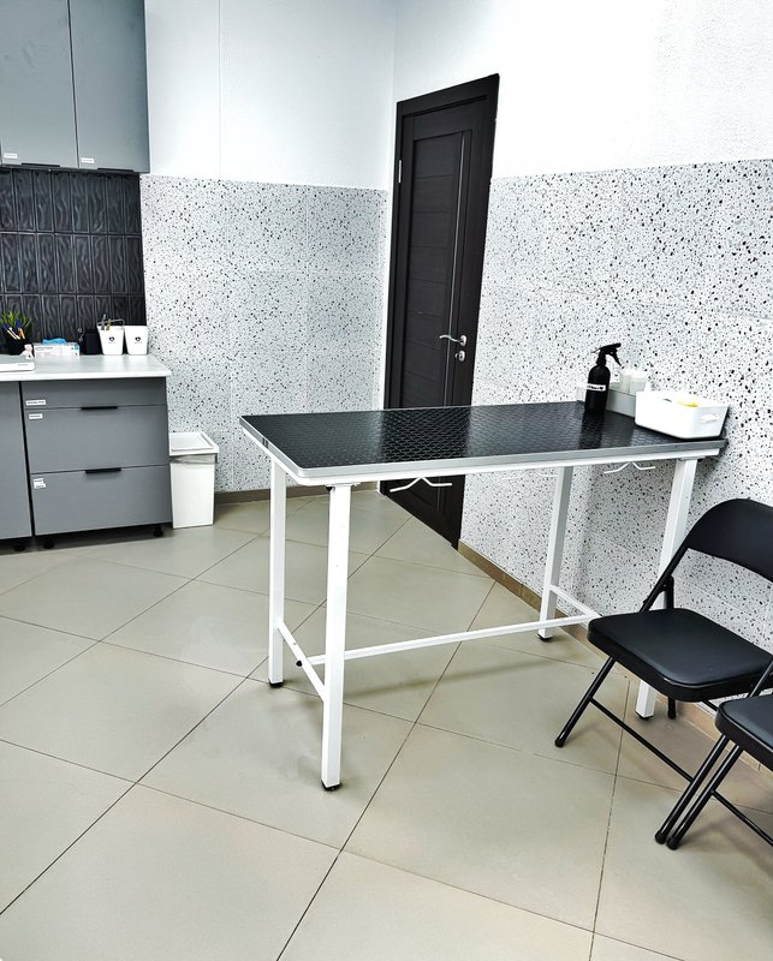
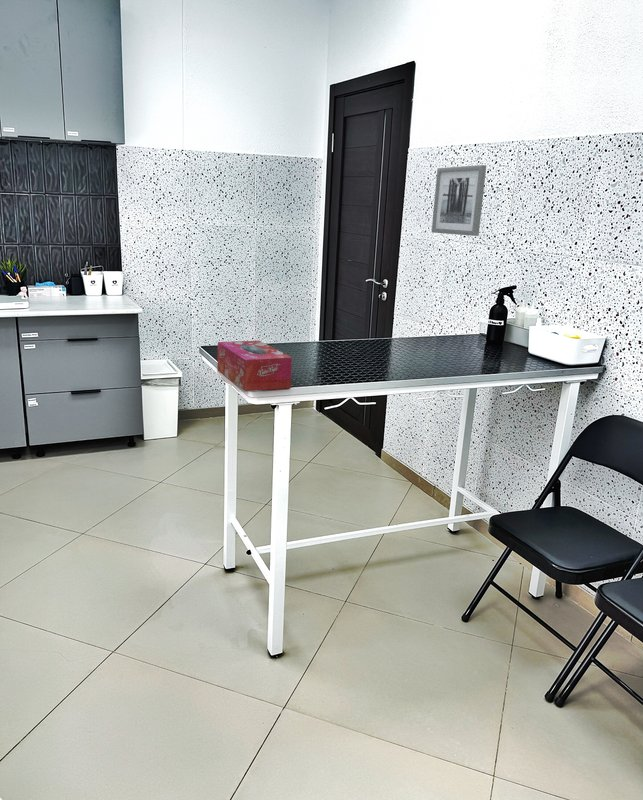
+ tissue box [216,340,293,392]
+ wall art [431,164,487,237]
